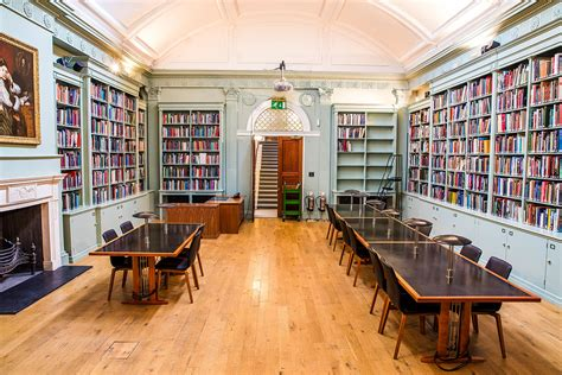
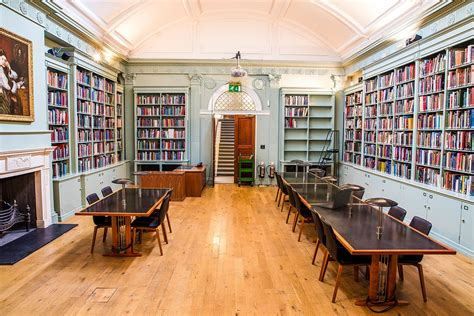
+ laptop [316,187,353,210]
